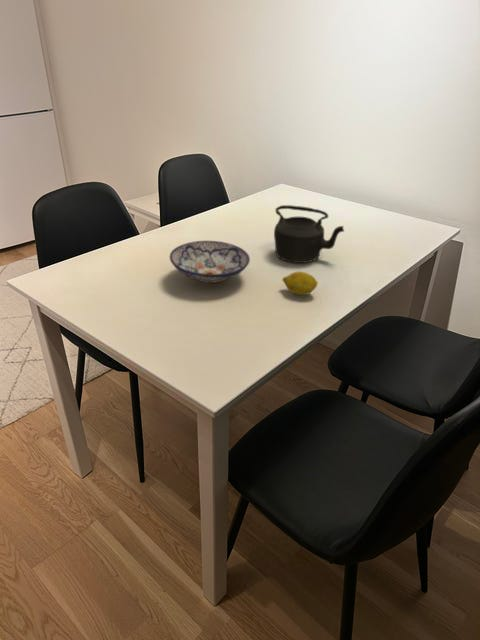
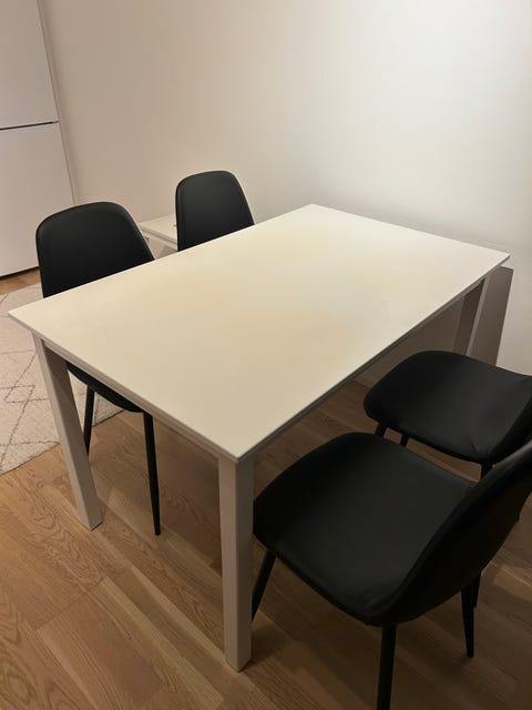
- teapot [273,204,345,264]
- bowl [169,240,251,284]
- fruit [281,271,319,296]
